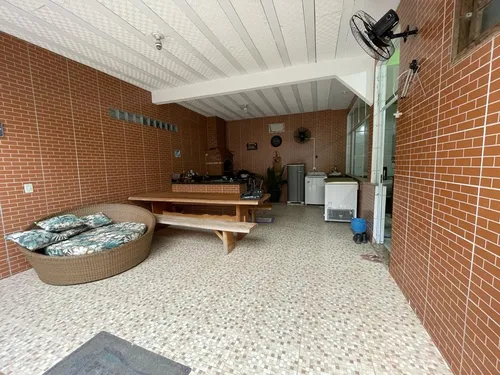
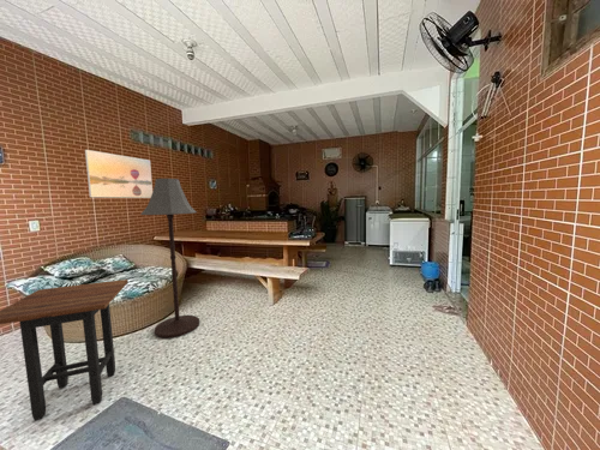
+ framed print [84,149,154,199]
+ side table [0,278,130,422]
+ floor lamp [139,178,200,340]
